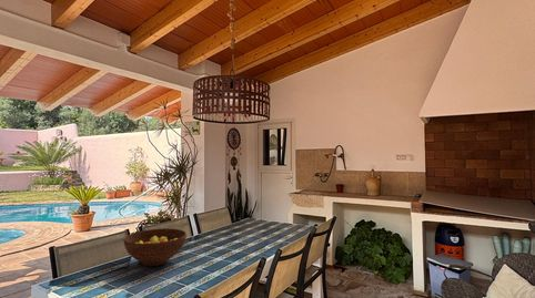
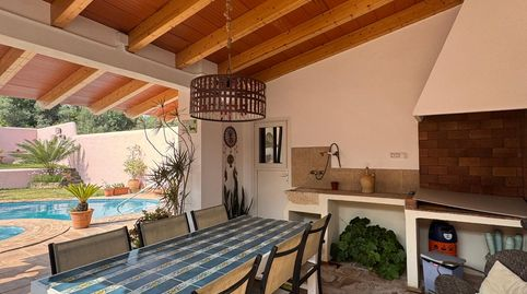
- fruit bowl [123,227,188,267]
